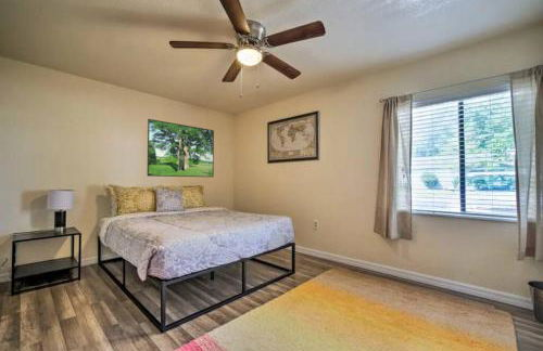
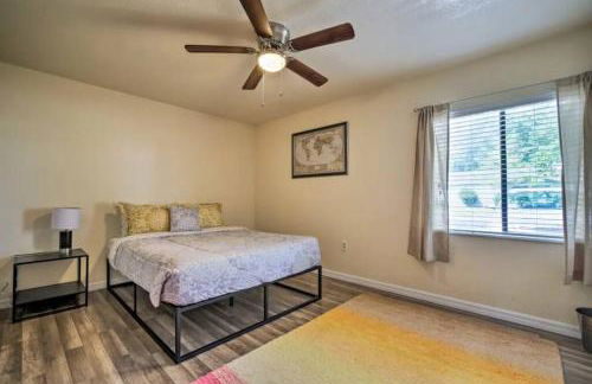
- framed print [147,118,215,178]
